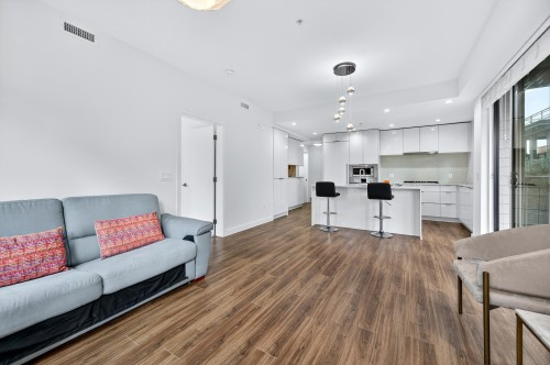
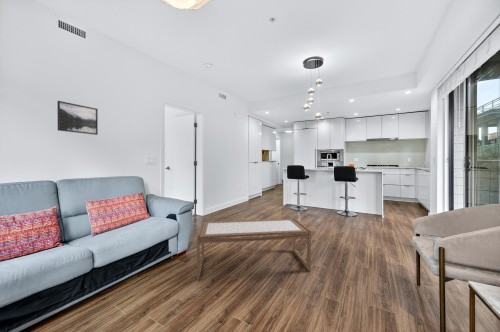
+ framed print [56,100,99,136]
+ coffee table [196,217,312,281]
